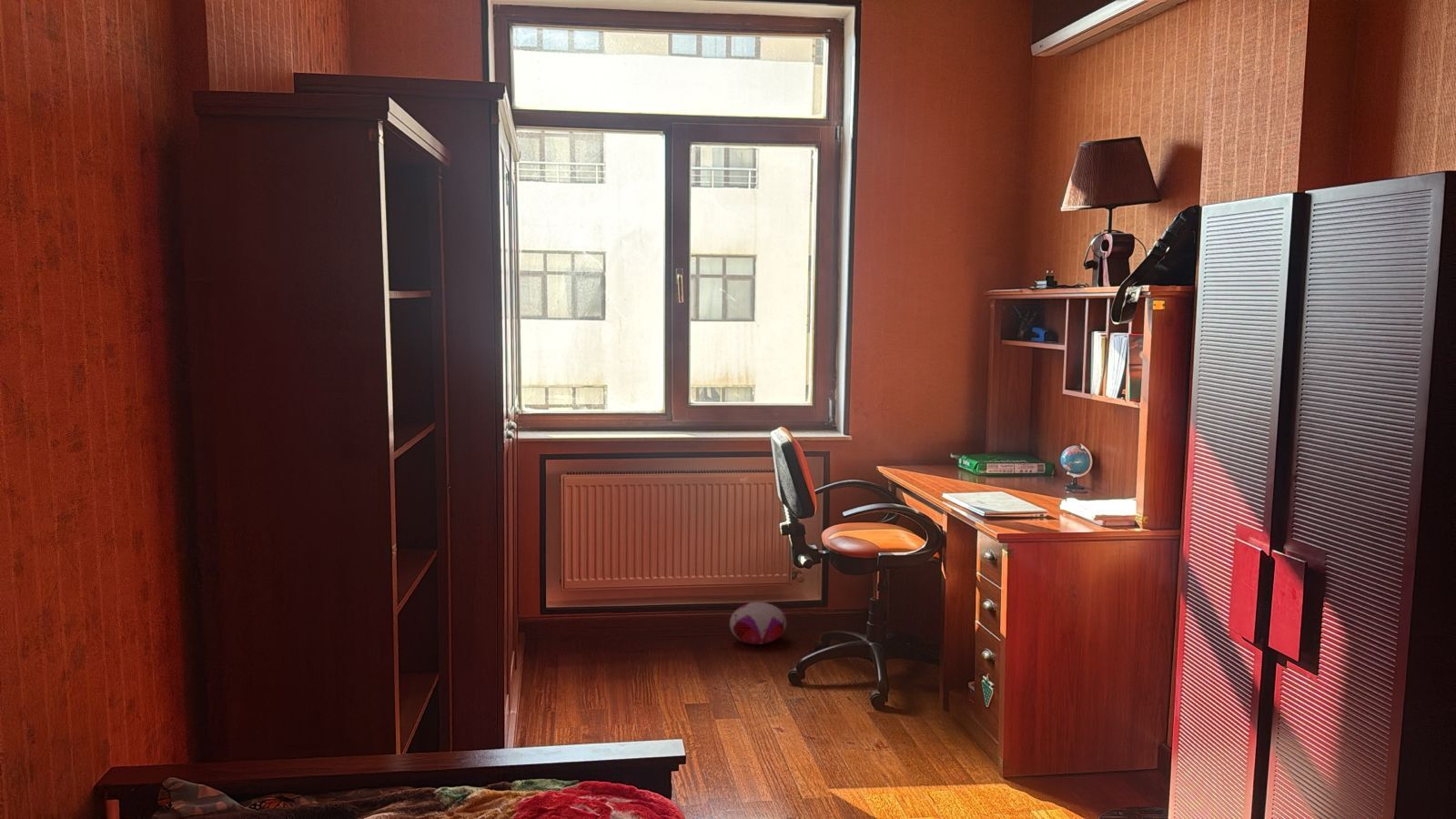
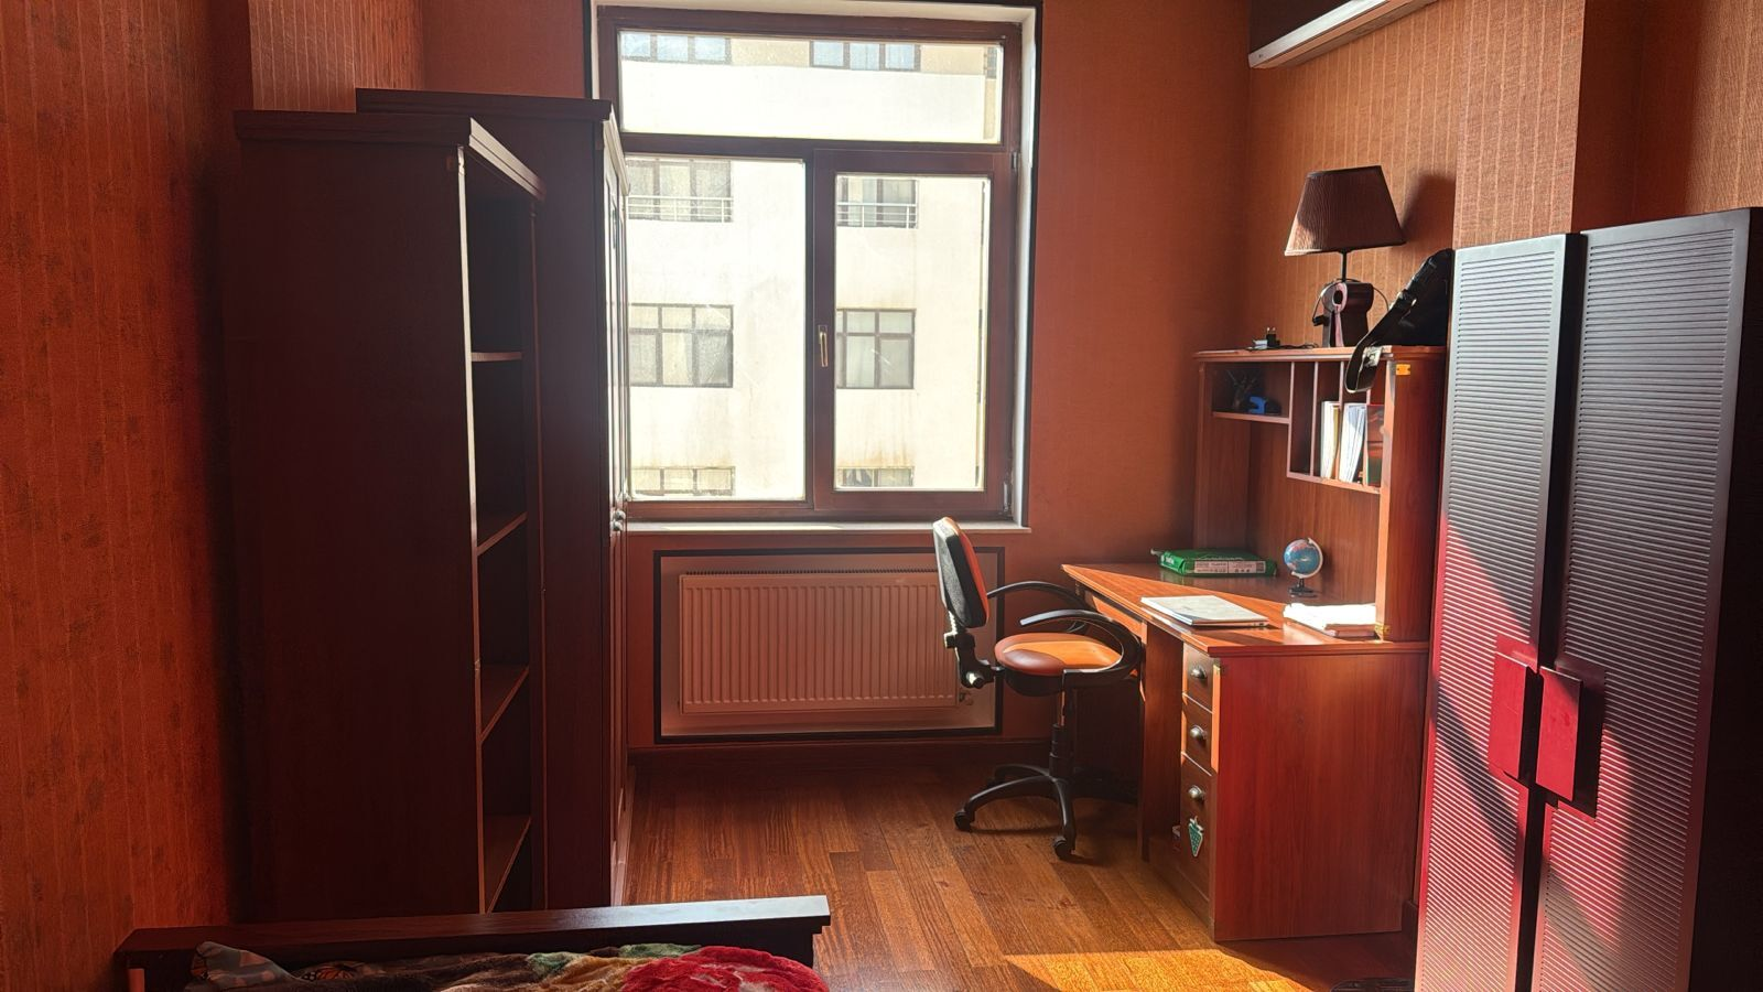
- plush toy [729,602,787,645]
